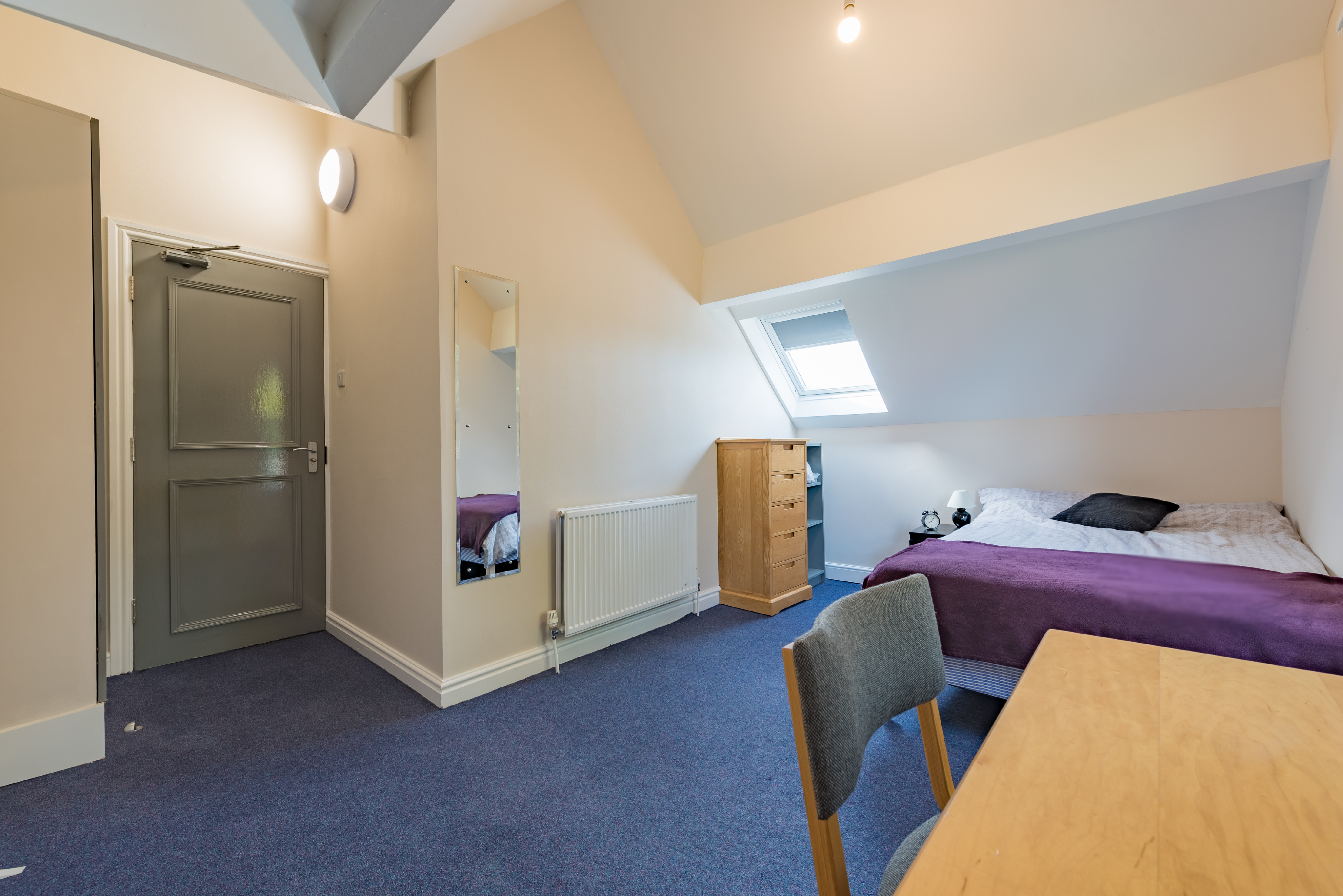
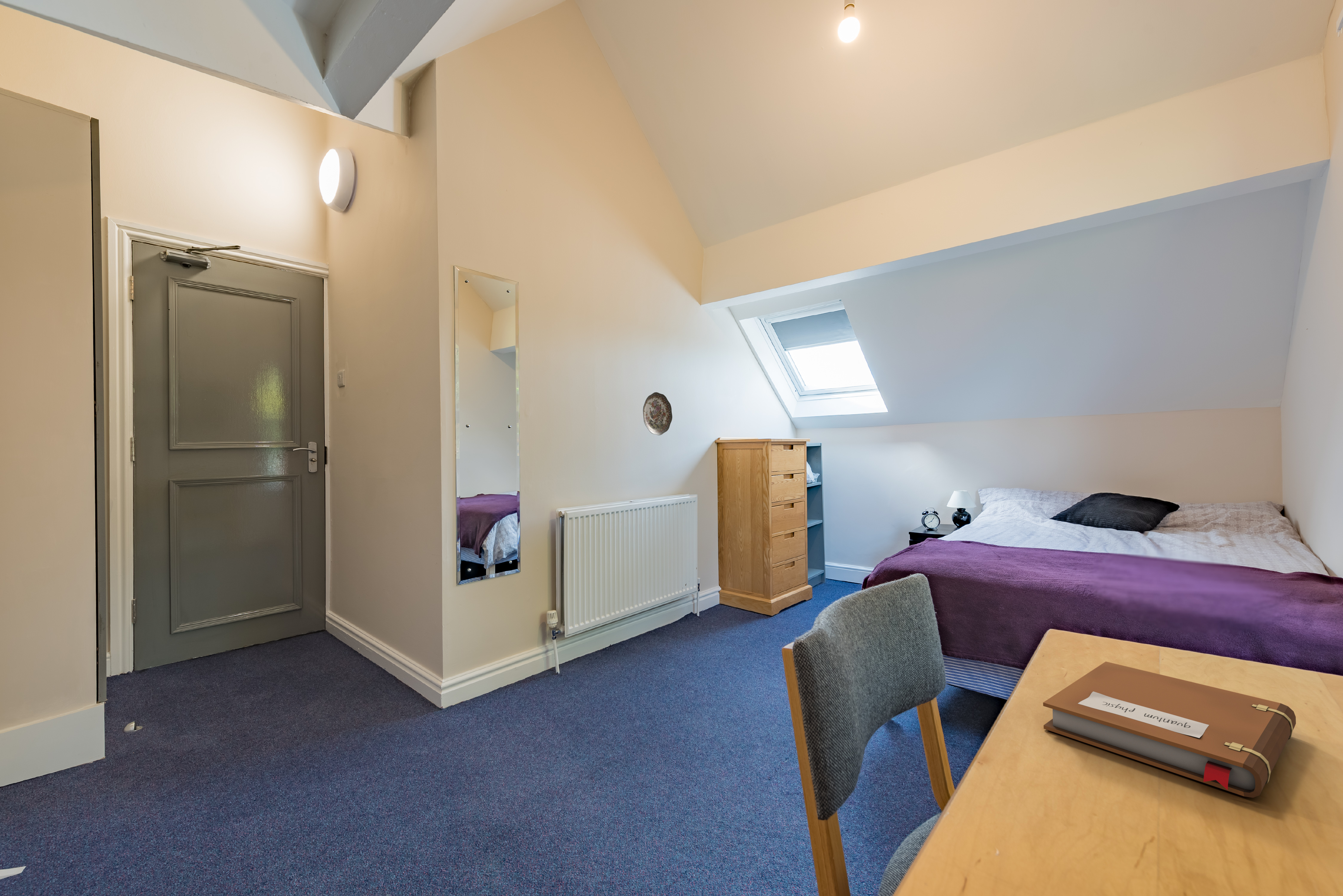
+ notebook [1043,661,1296,798]
+ decorative plate [643,392,672,436]
